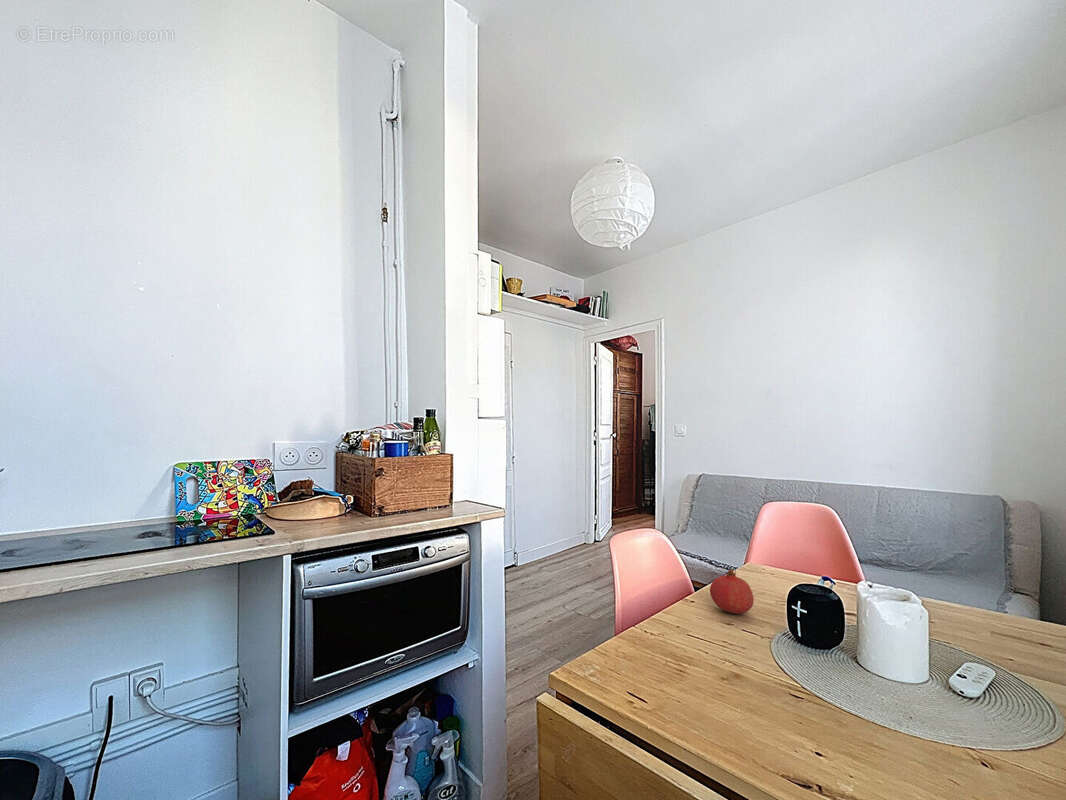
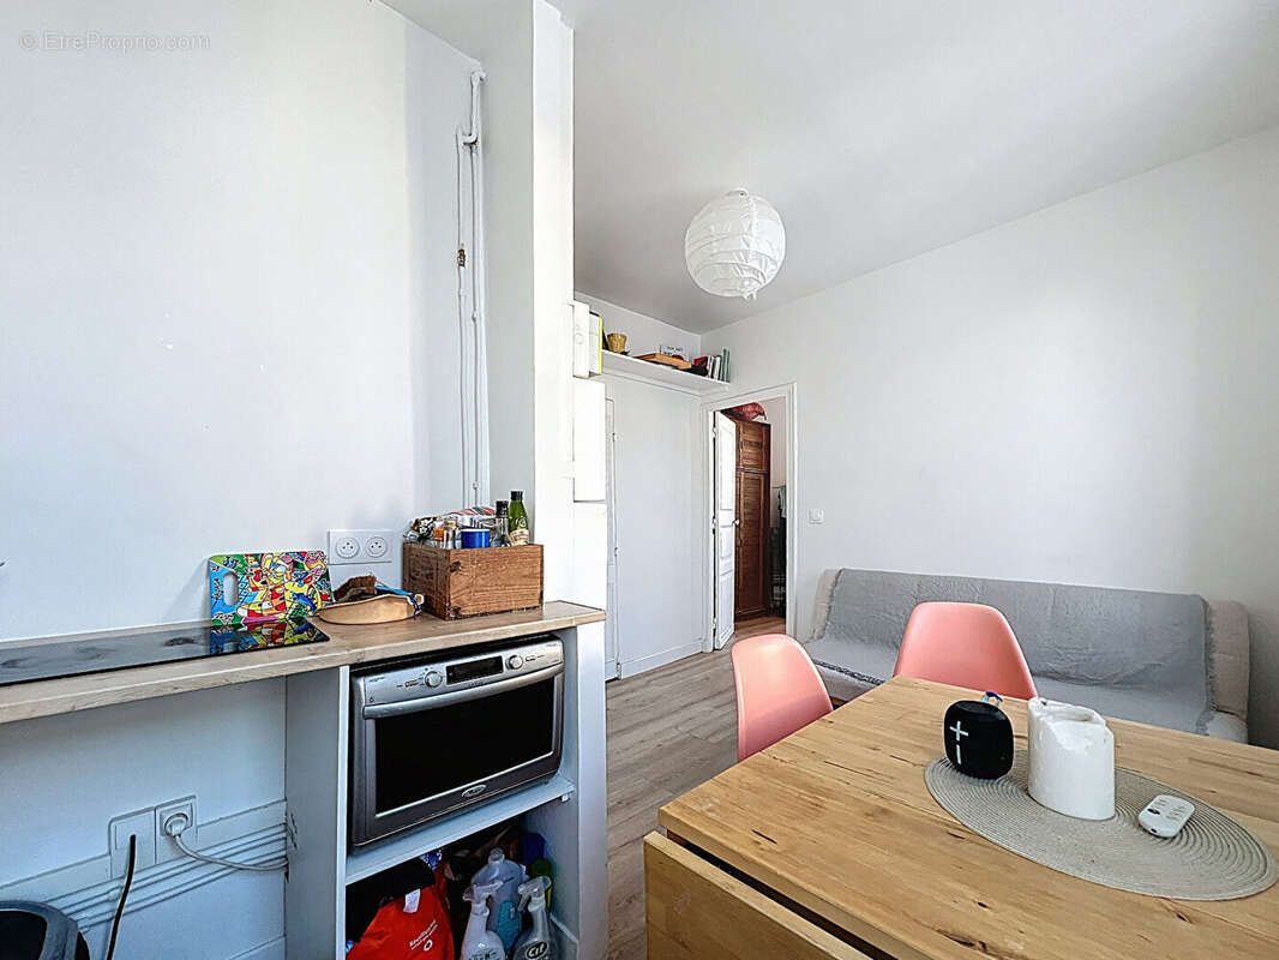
- fruit [709,569,755,615]
